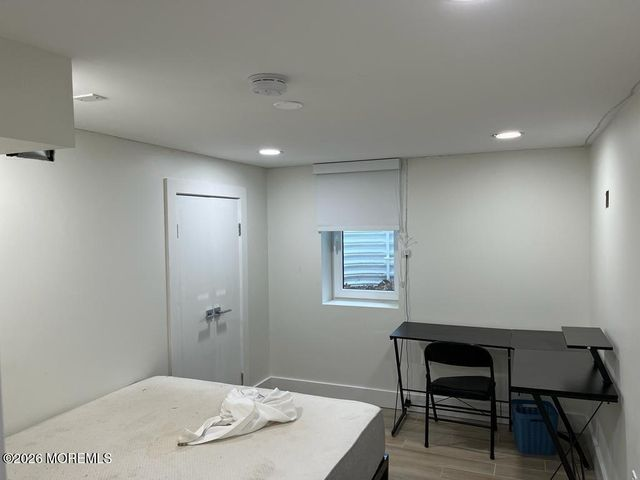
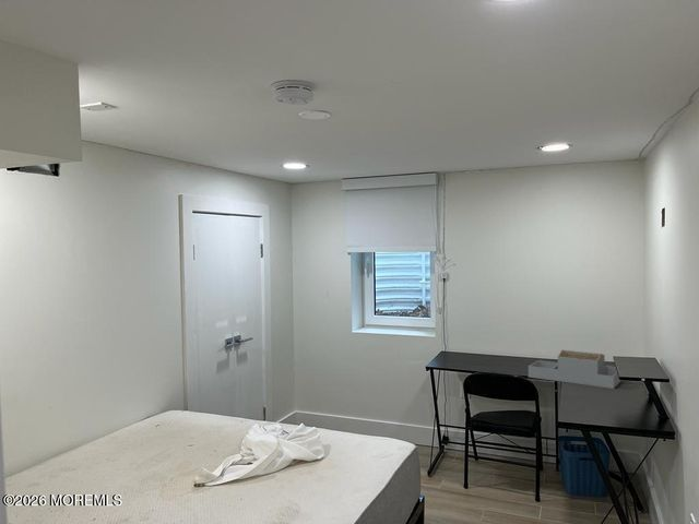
+ architectural model [528,349,621,390]
